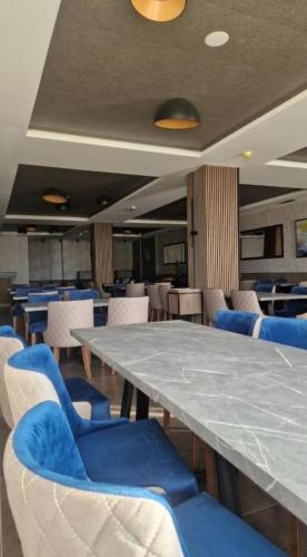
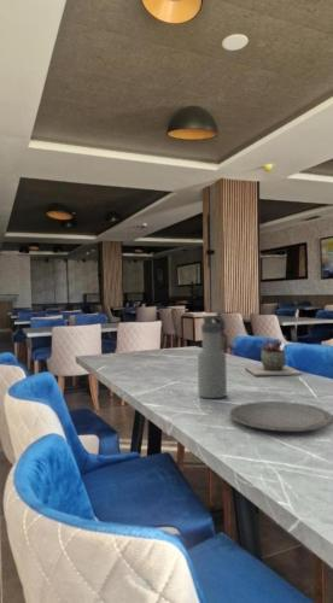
+ plate [229,400,333,433]
+ water bottle [197,315,229,399]
+ succulent plant [244,339,303,377]
